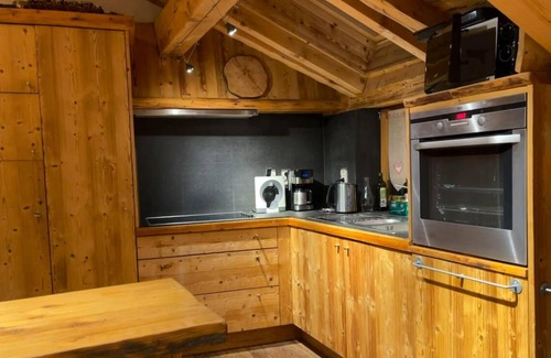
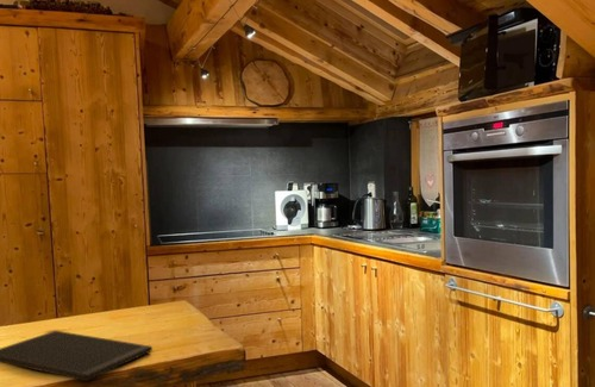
+ cutting board [0,330,154,382]
